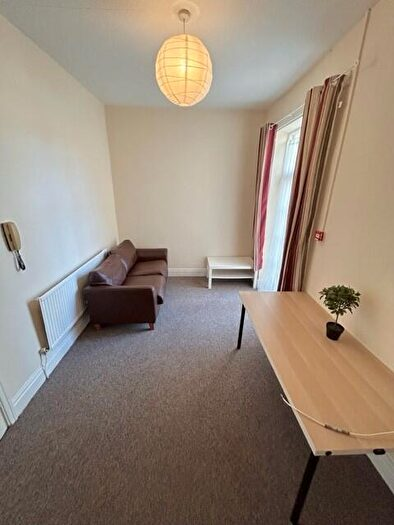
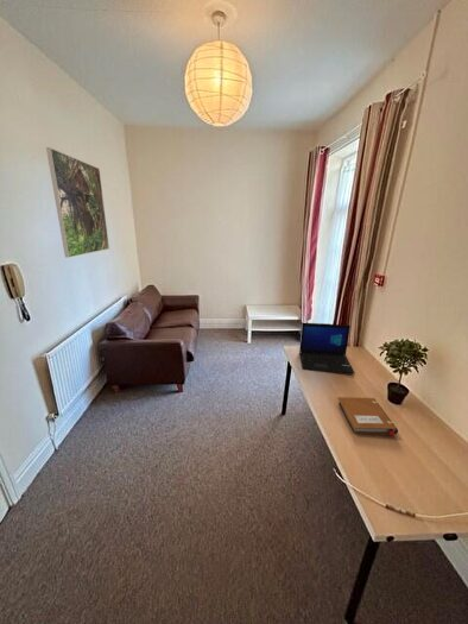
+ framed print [45,146,110,258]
+ notebook [336,396,399,436]
+ laptop [298,321,356,374]
